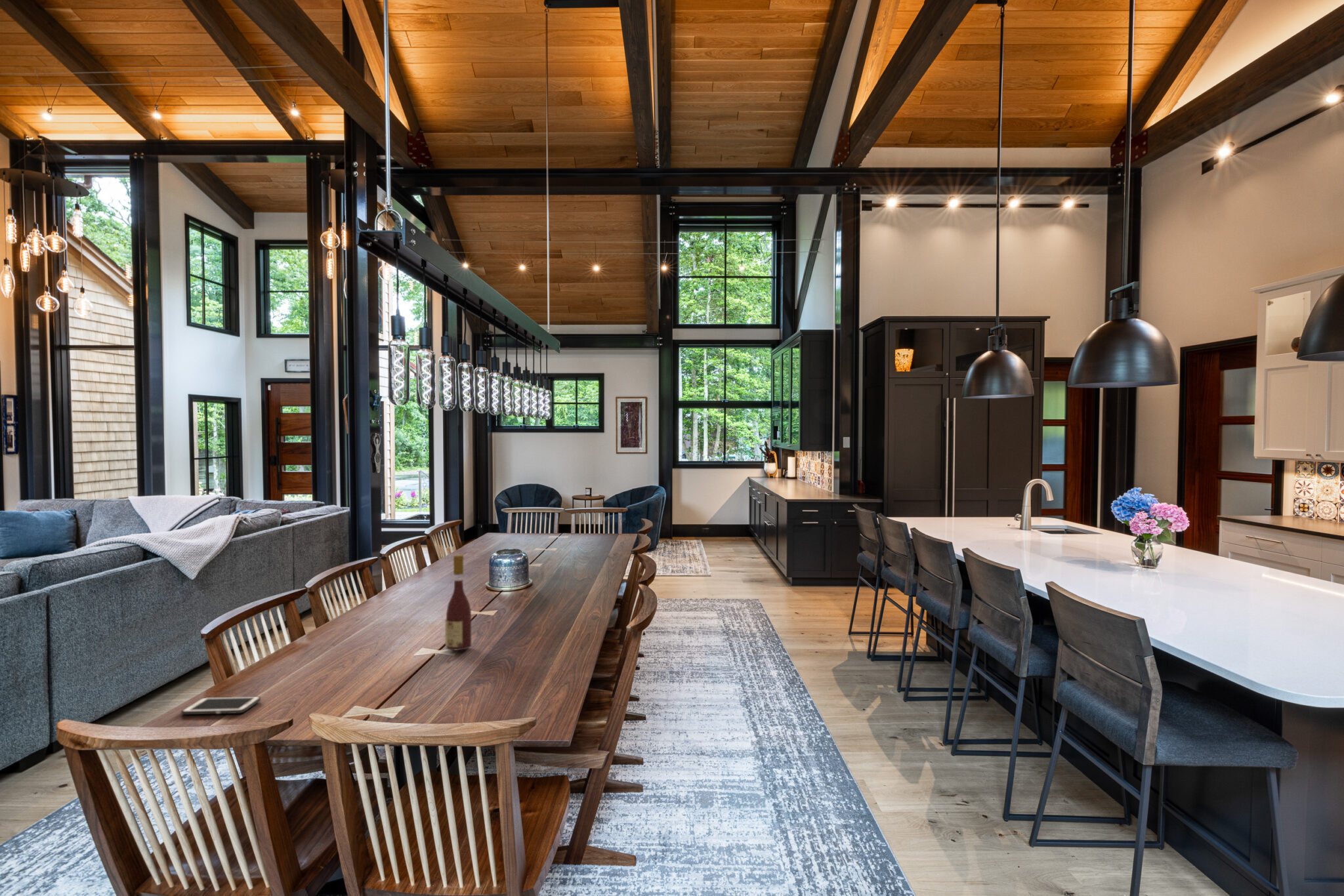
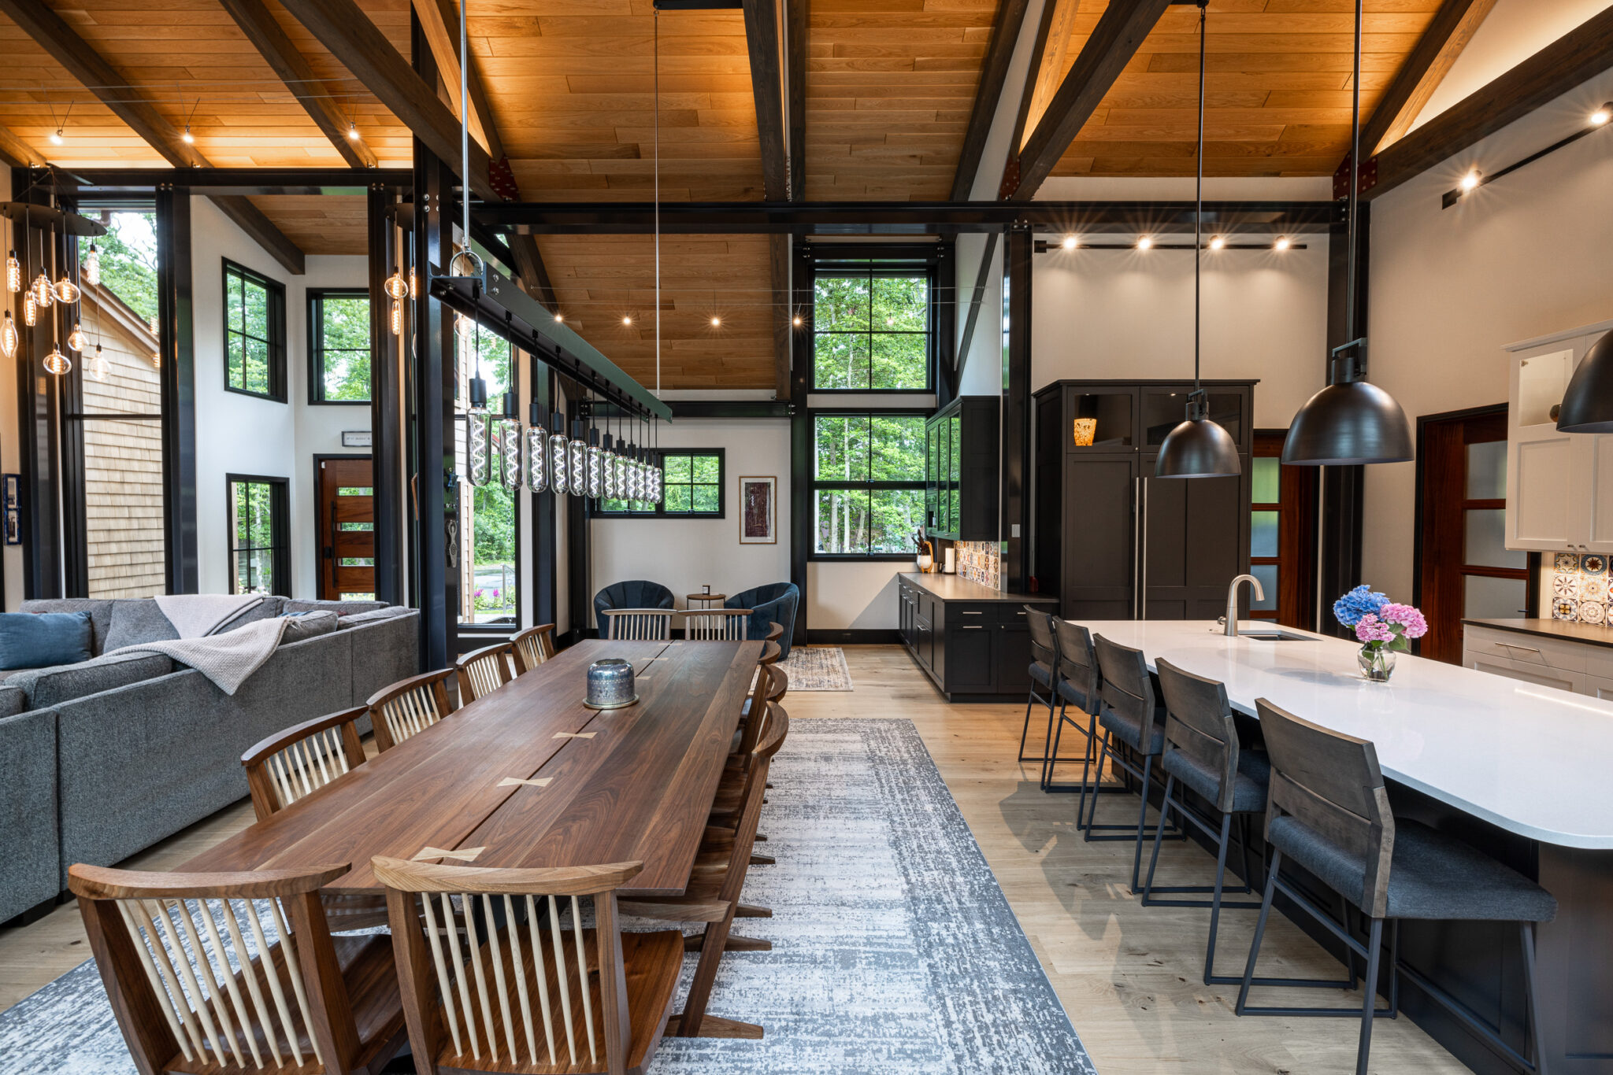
- cell phone [180,696,261,715]
- wine bottle [444,554,472,651]
